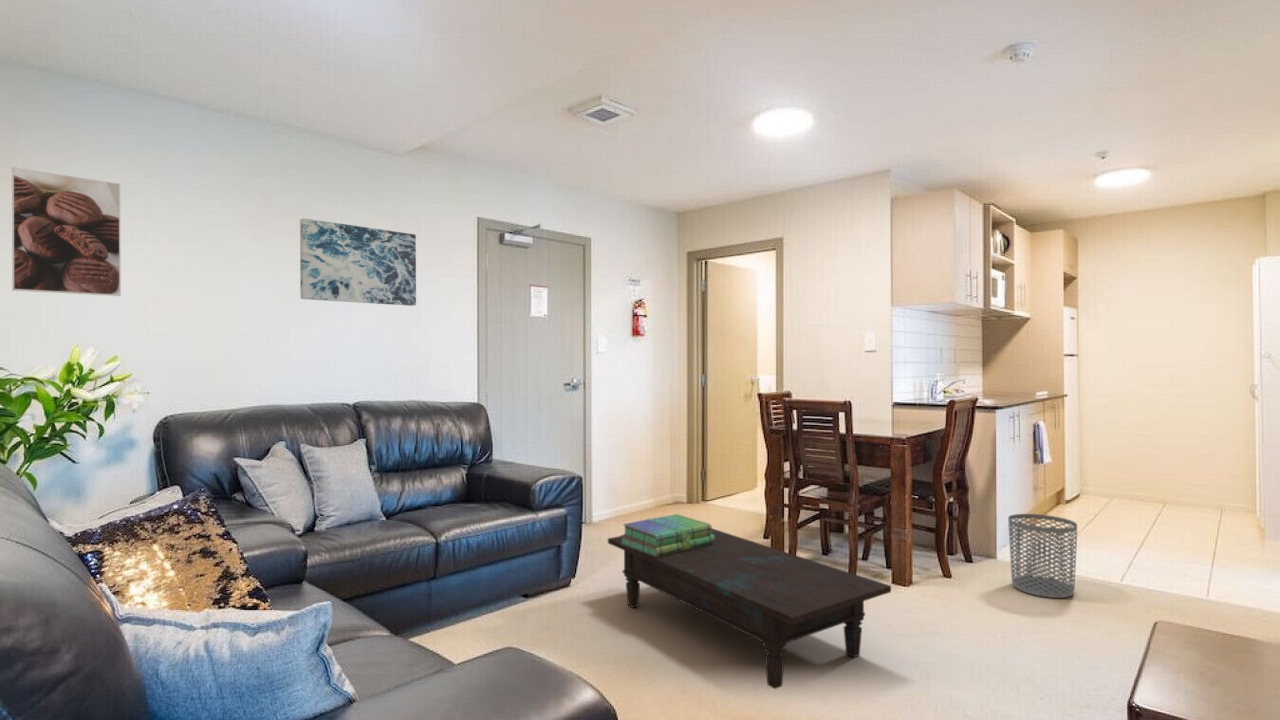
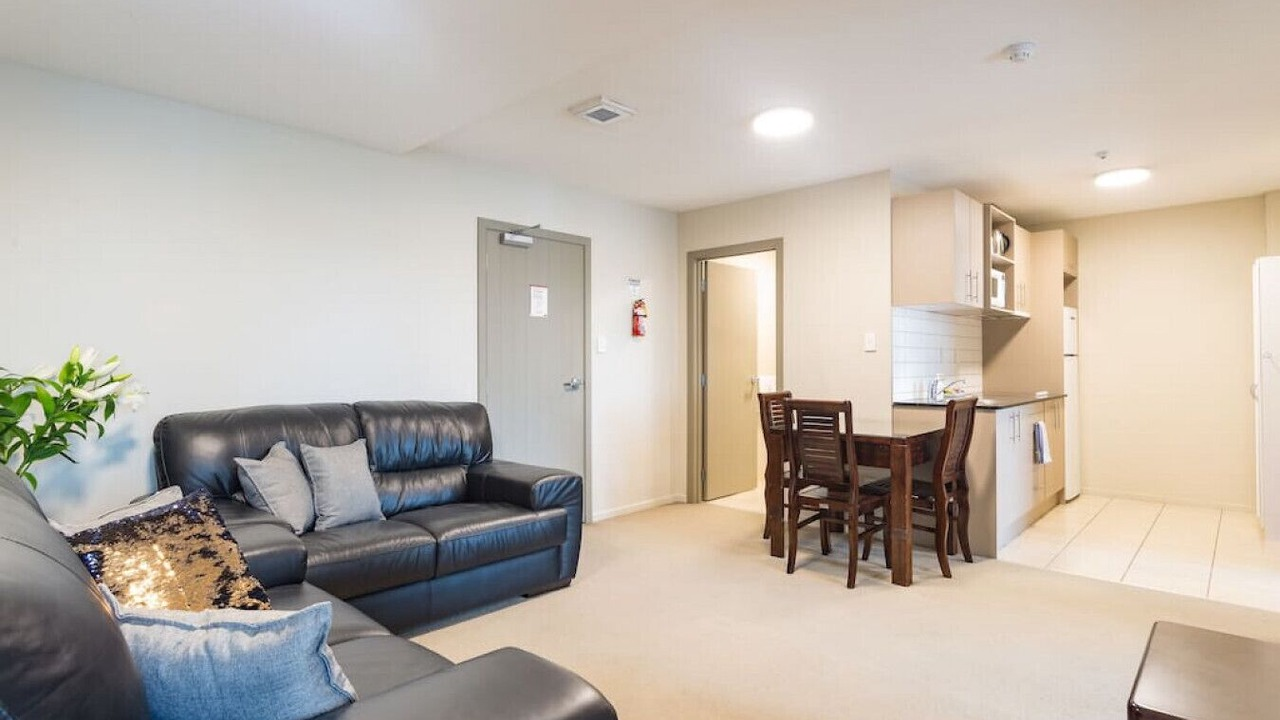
- wall art [299,217,417,307]
- stack of books [619,513,715,557]
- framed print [11,166,122,297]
- waste bin [1007,513,1078,599]
- coffee table [607,527,892,690]
